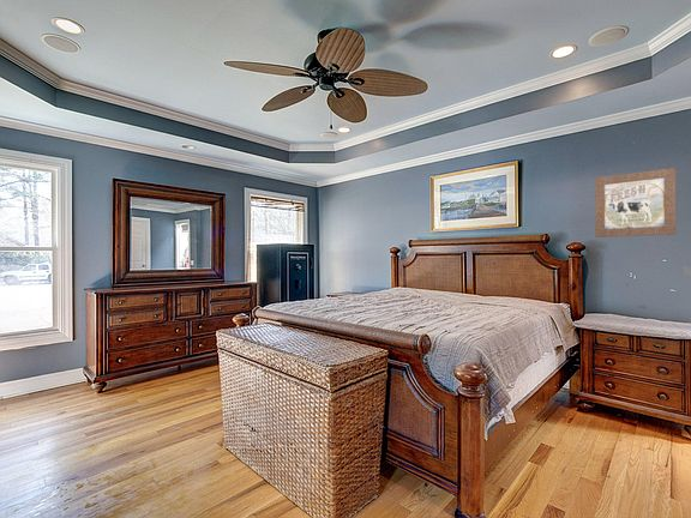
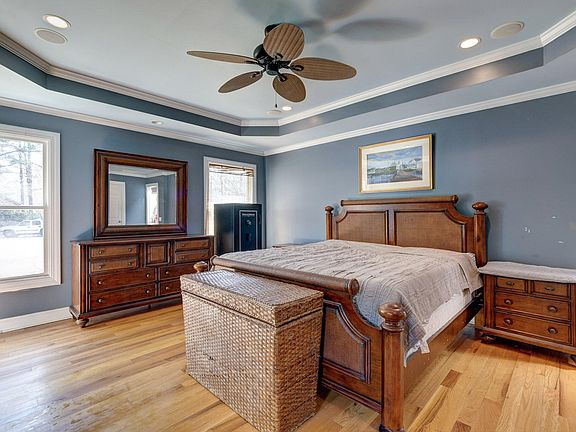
- wall art [594,167,677,239]
